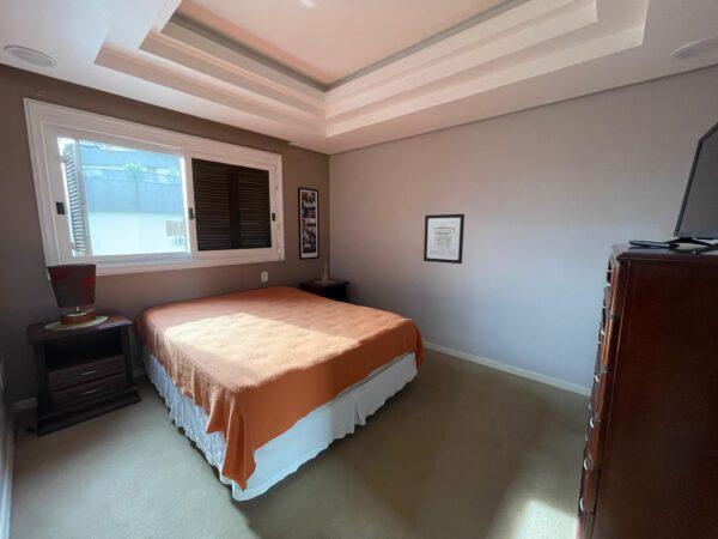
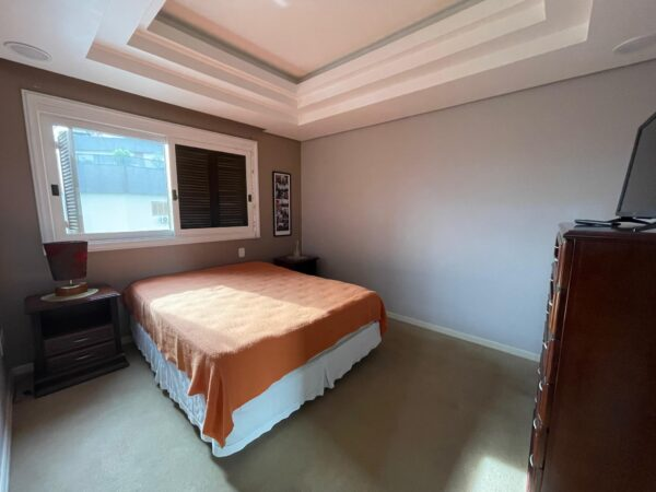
- wall art [422,213,466,265]
